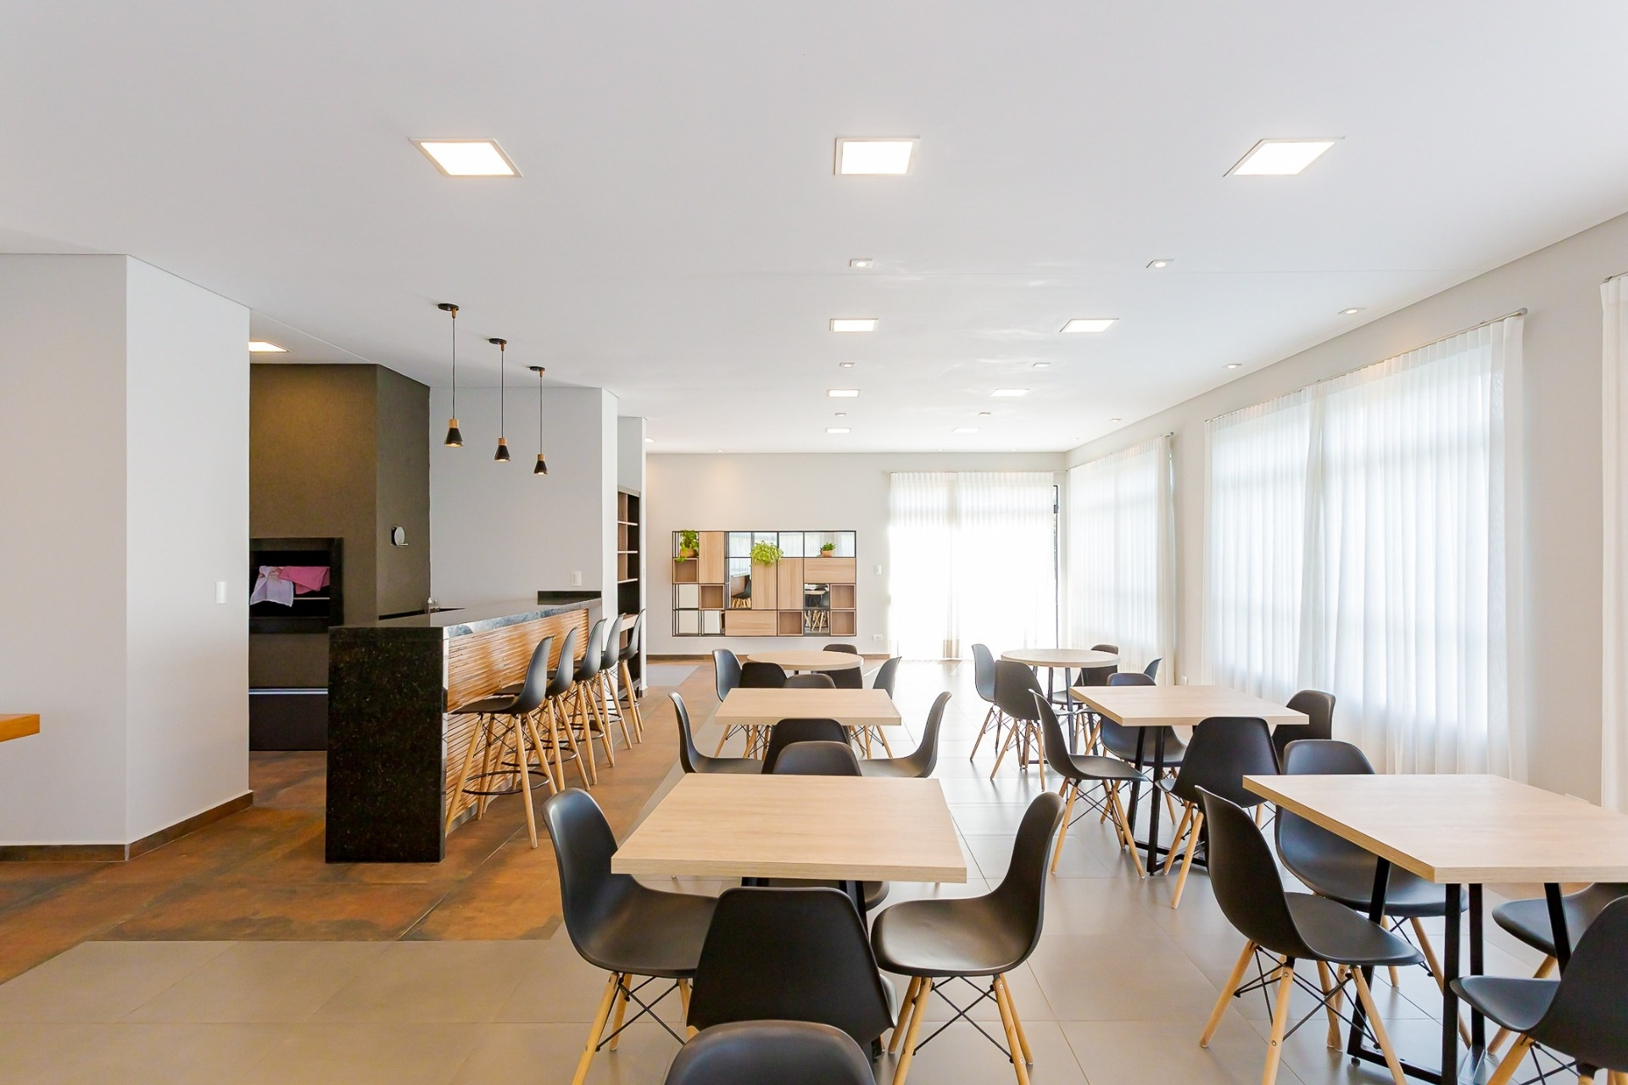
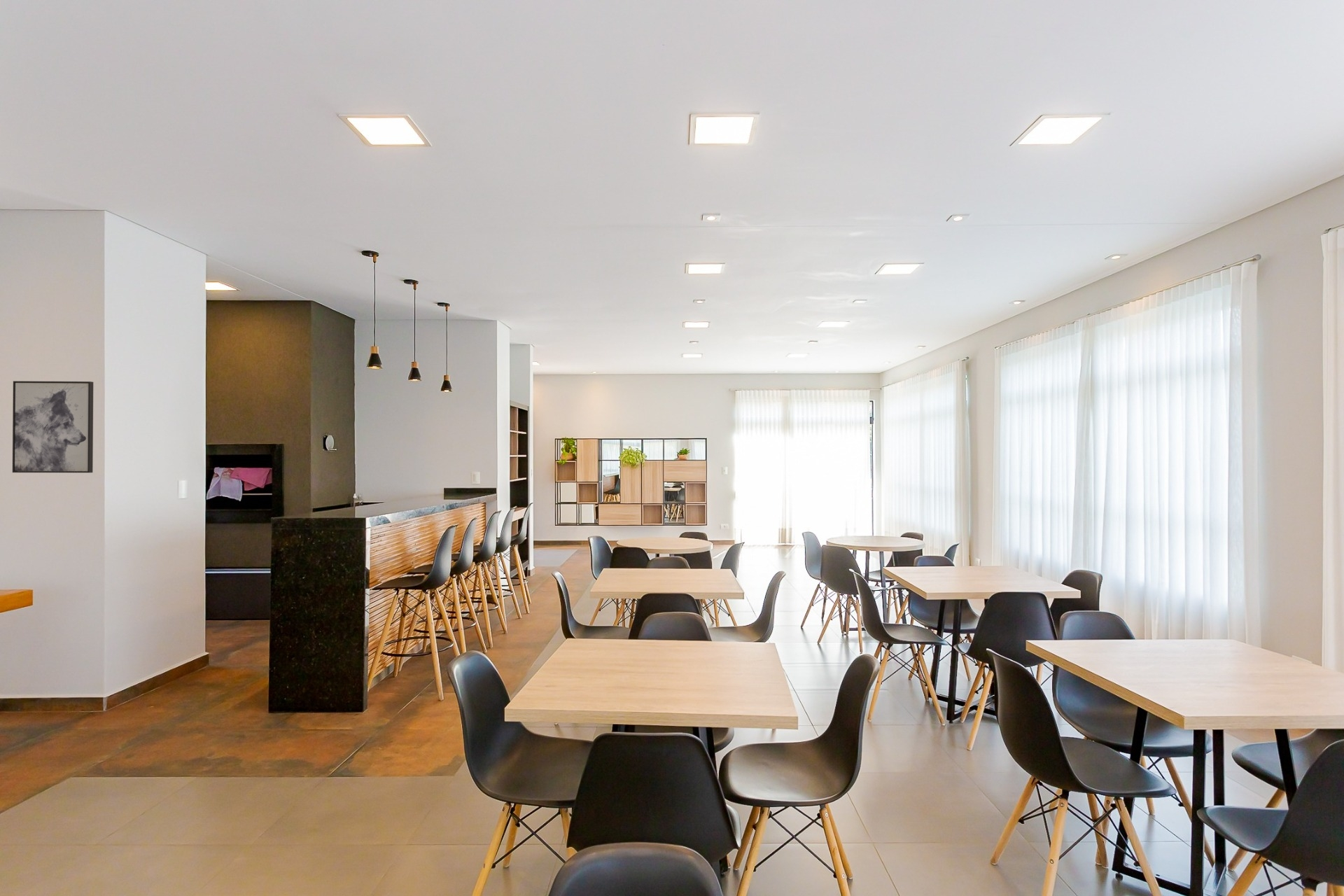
+ wall art [12,380,94,473]
